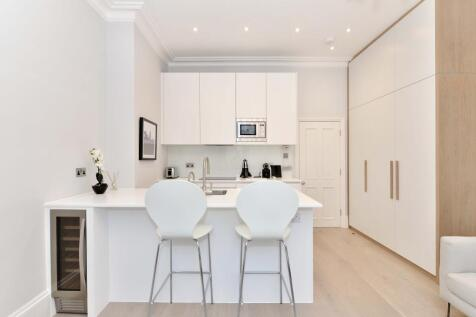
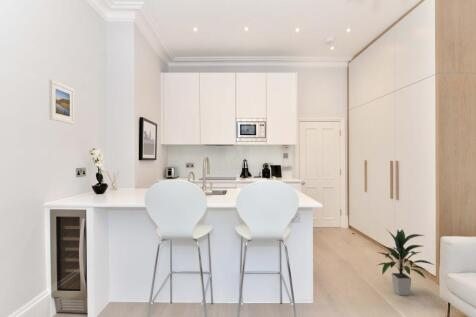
+ indoor plant [376,228,435,296]
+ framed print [48,79,75,125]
